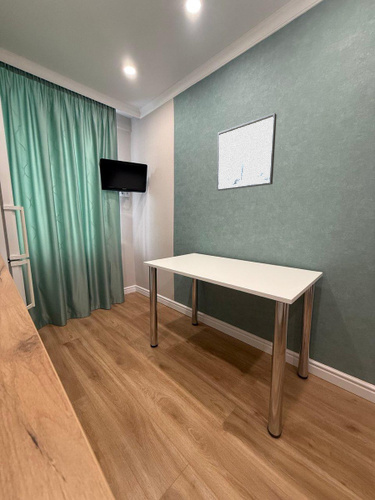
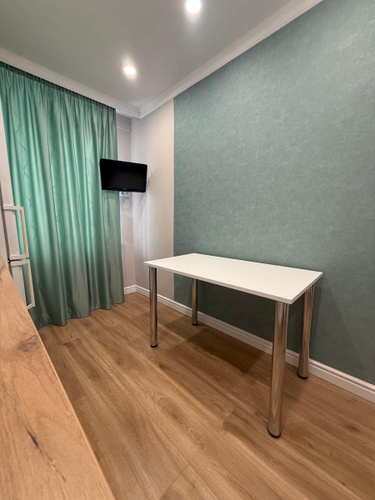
- wall art [216,112,278,192]
